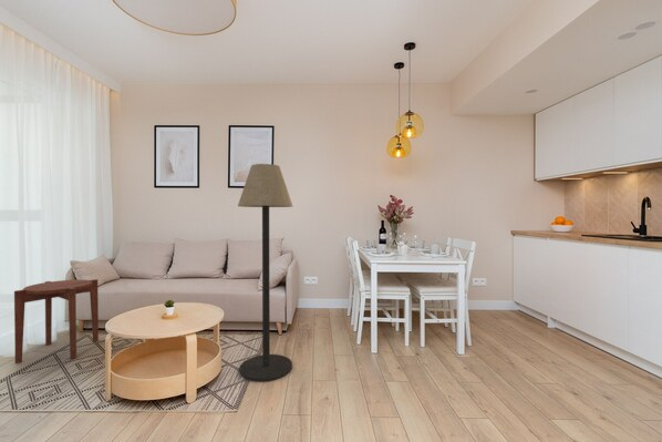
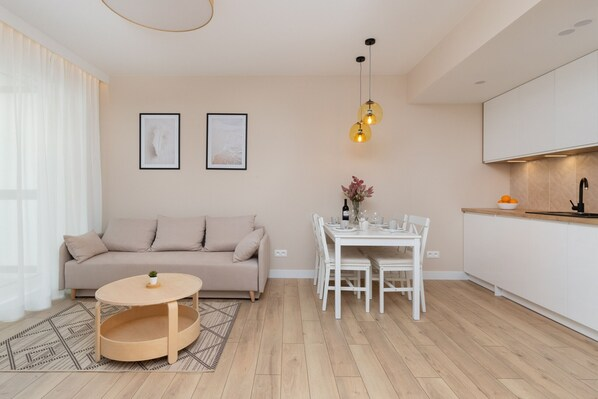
- side table [13,278,100,364]
- floor lamp [237,163,293,382]
